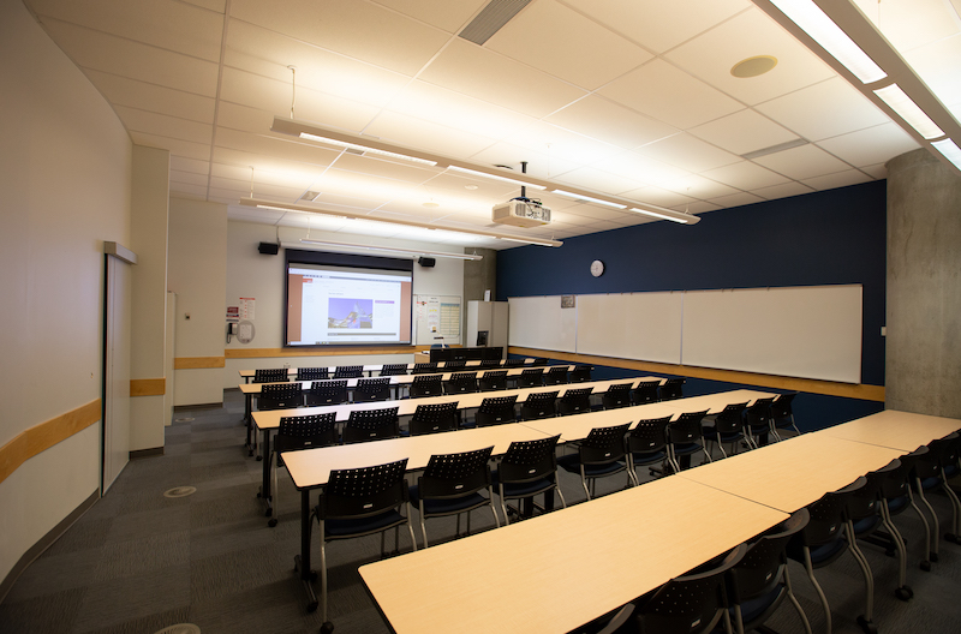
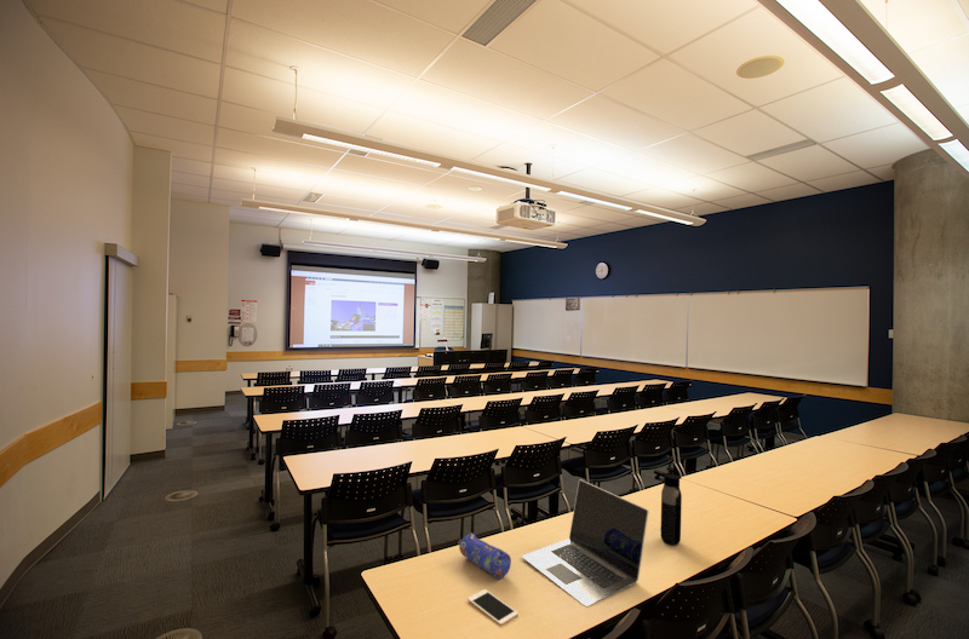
+ laptop [521,478,650,608]
+ water bottle [660,473,683,546]
+ cell phone [466,588,520,627]
+ pencil case [457,531,512,580]
